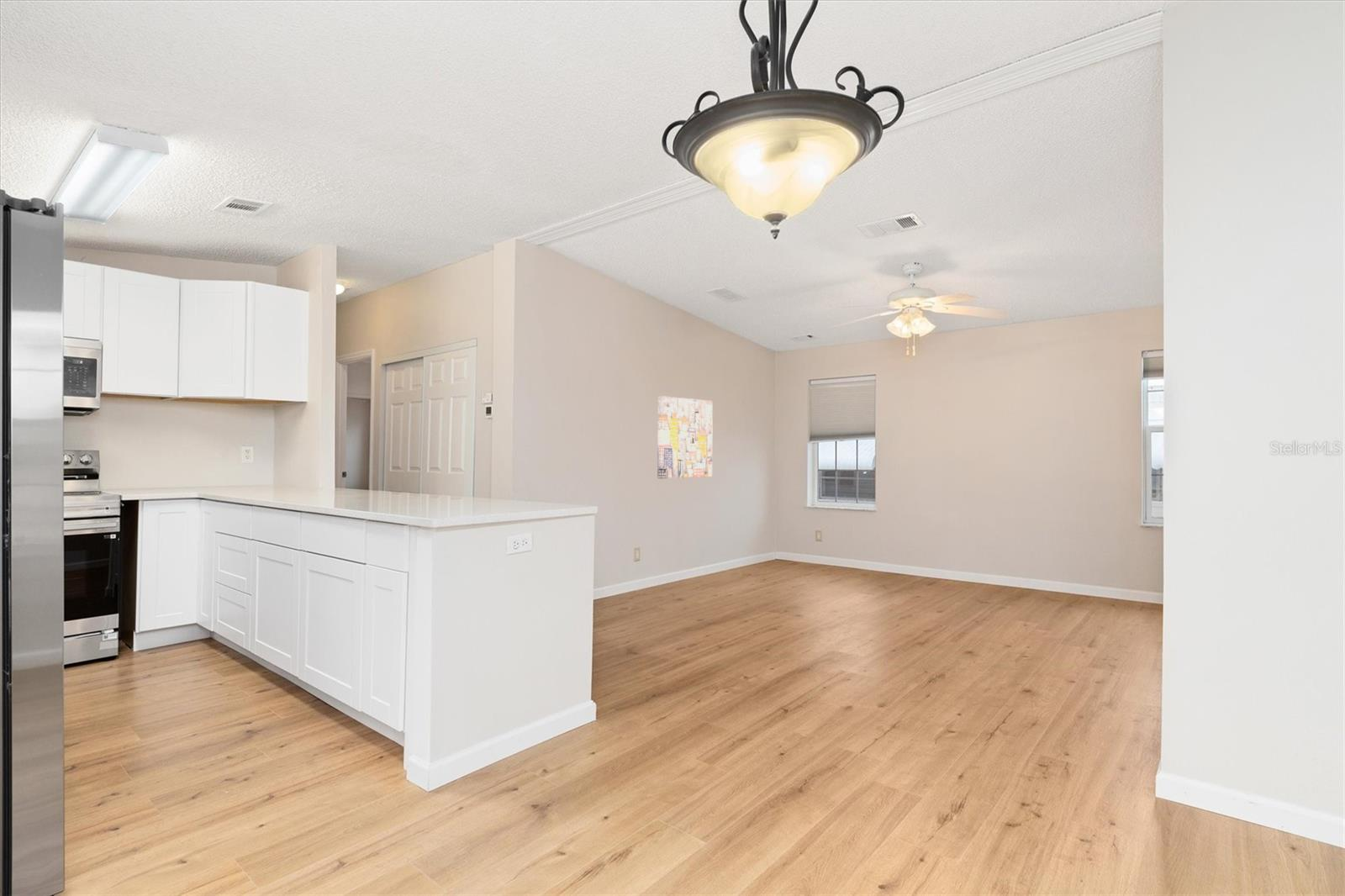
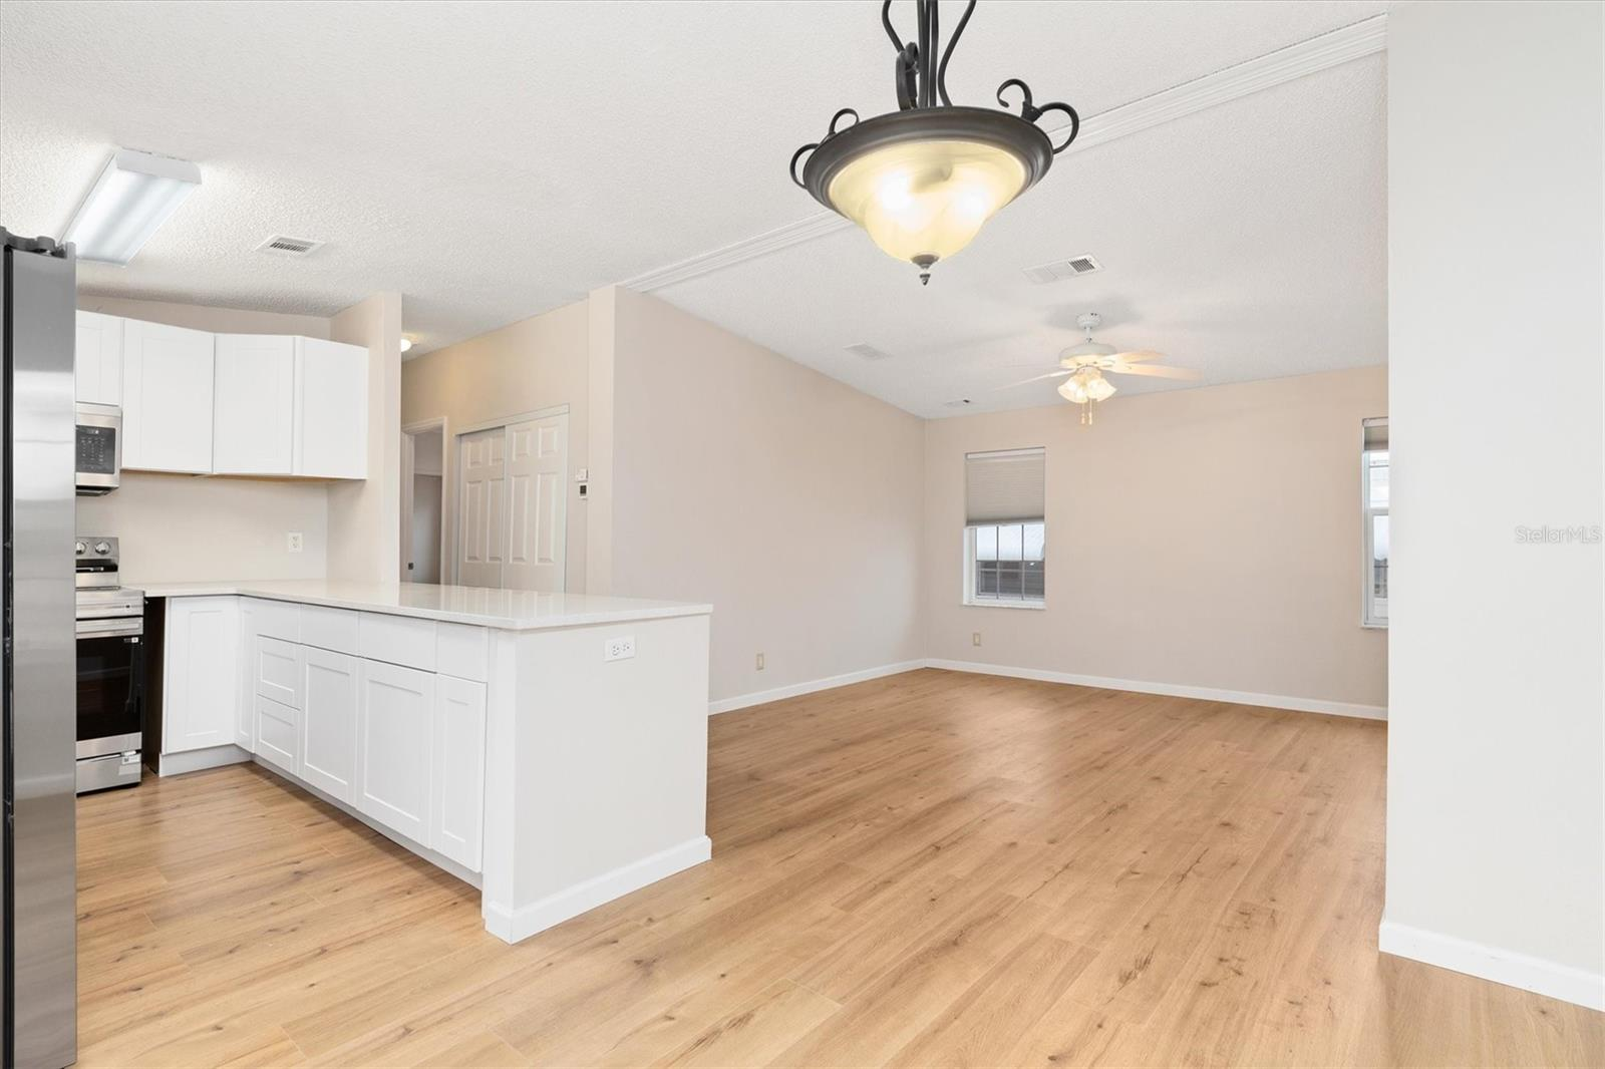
- wall art [657,395,714,479]
